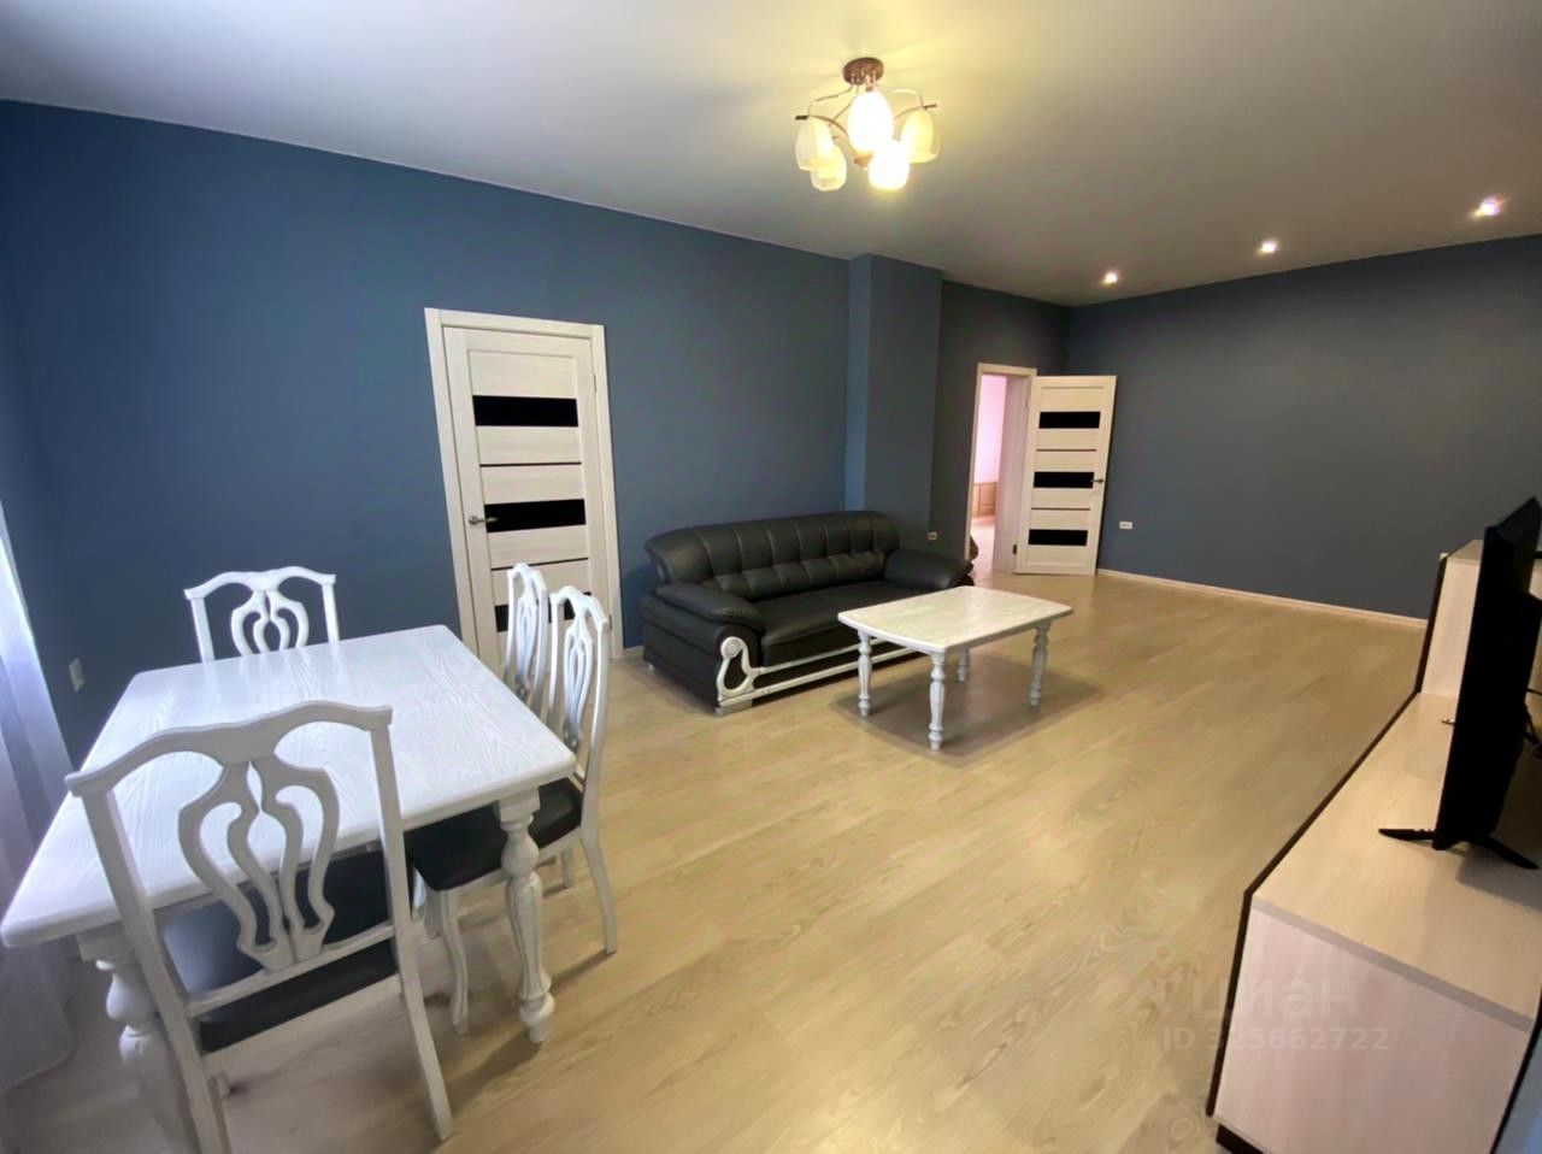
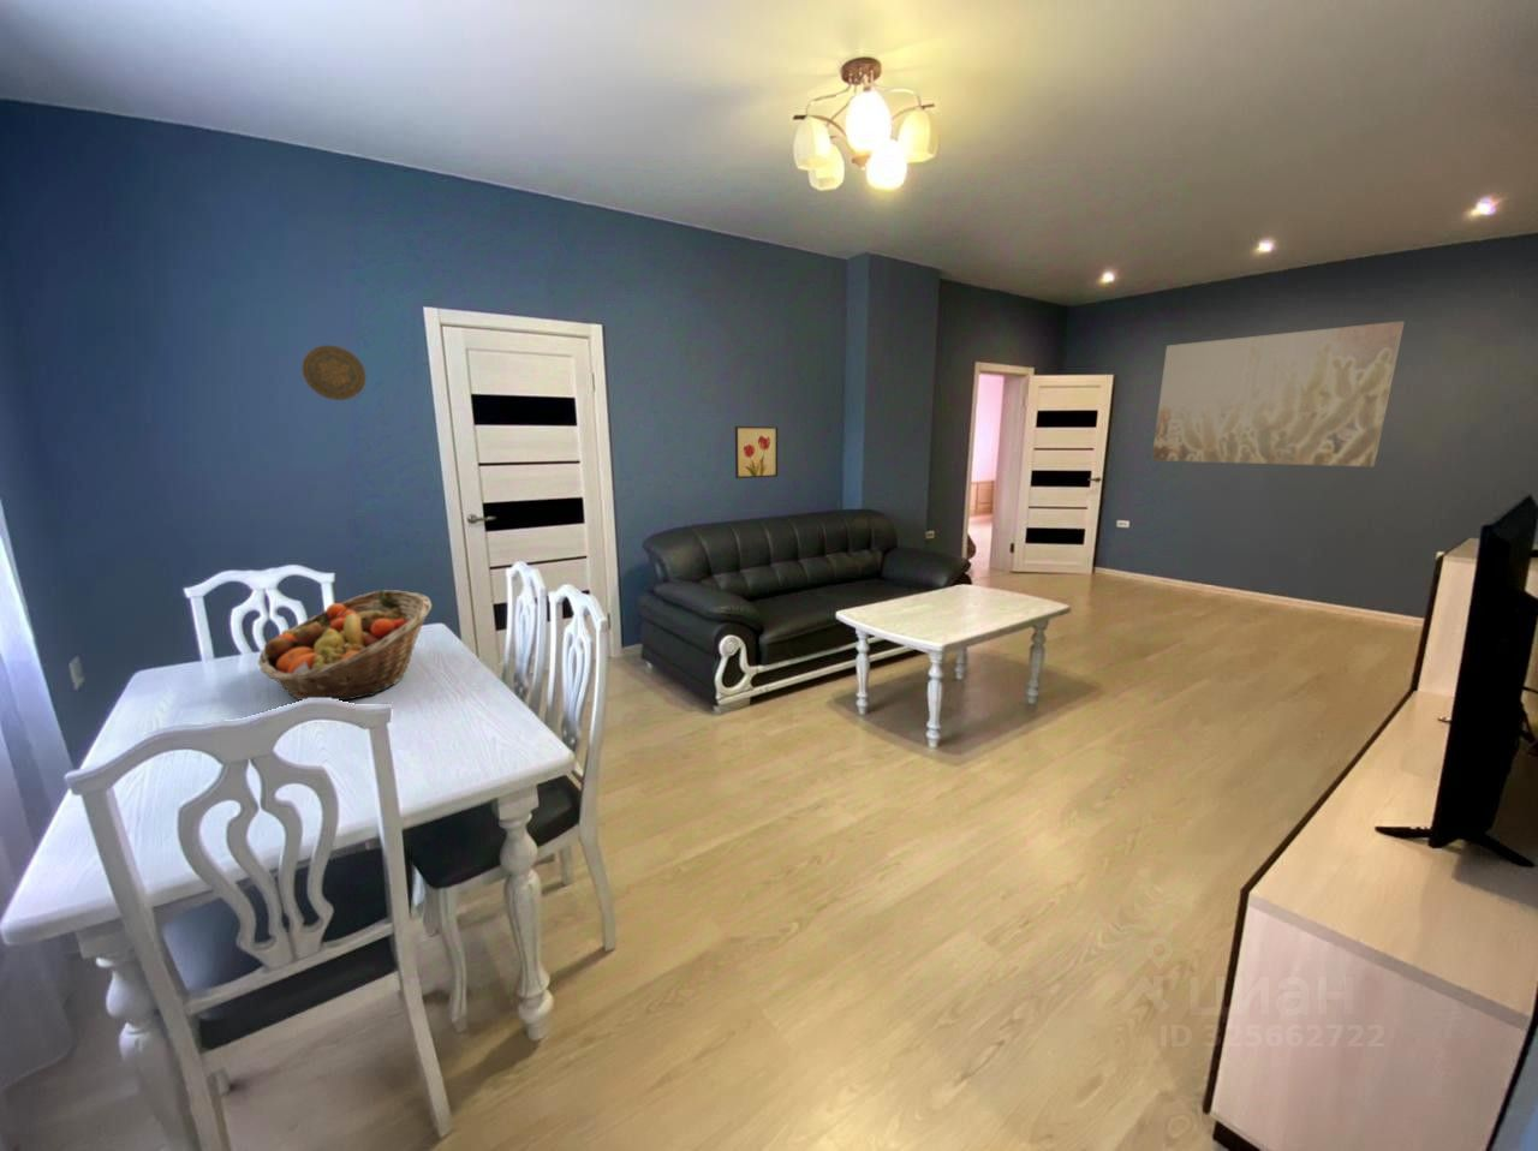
+ wall art [1151,319,1406,468]
+ fruit basket [258,589,433,701]
+ decorative plate [300,343,368,401]
+ wall art [734,426,779,480]
